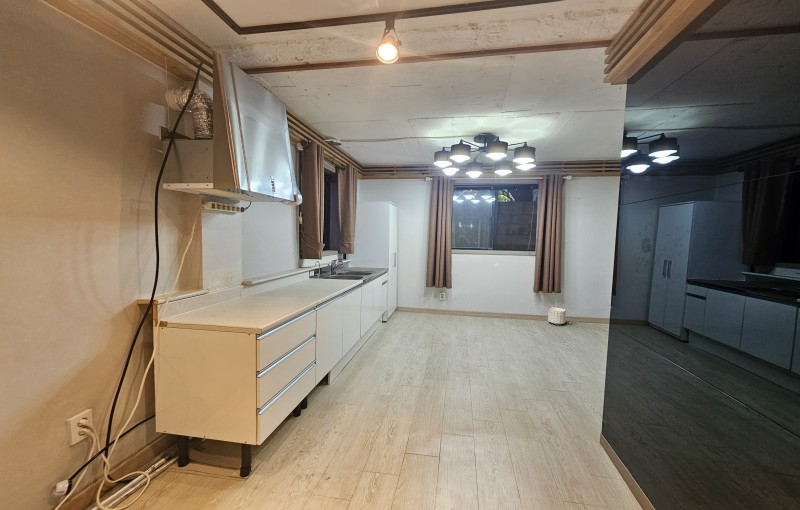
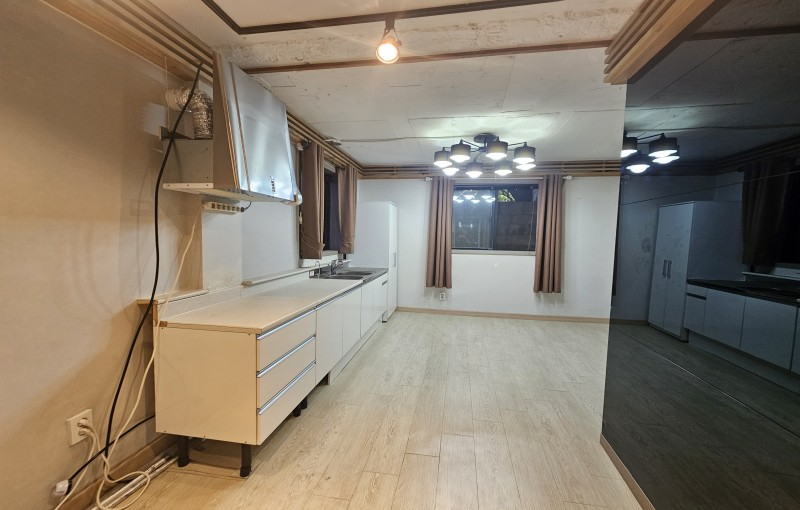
- planter [547,307,567,326]
